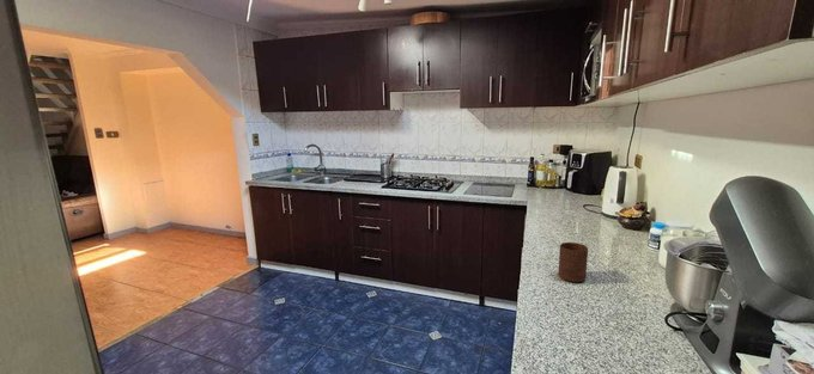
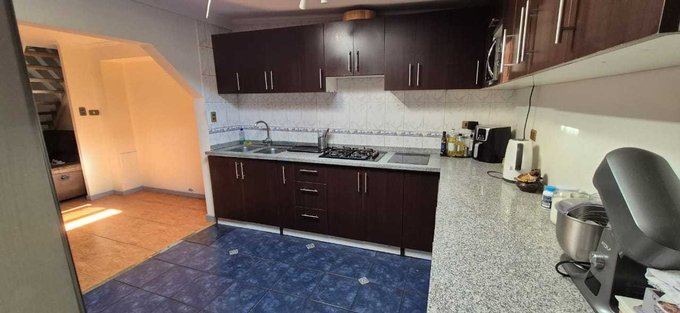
- cup [558,241,589,283]
